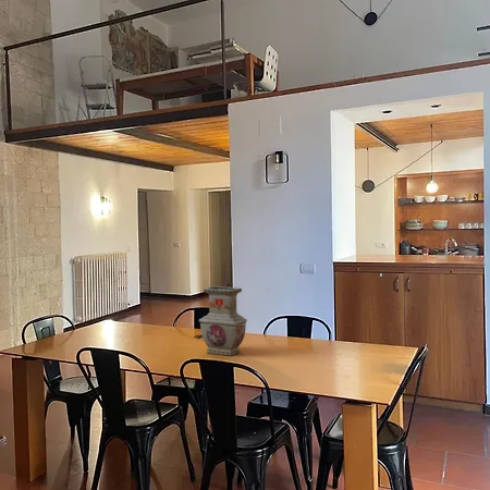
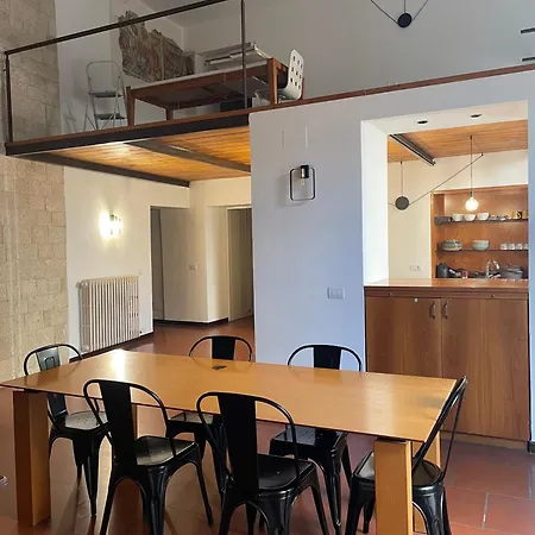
- vase [198,285,248,356]
